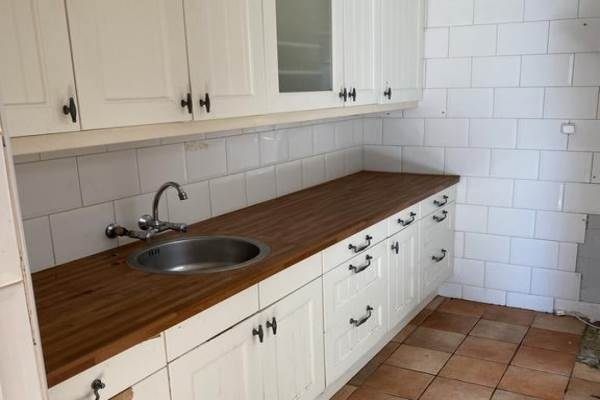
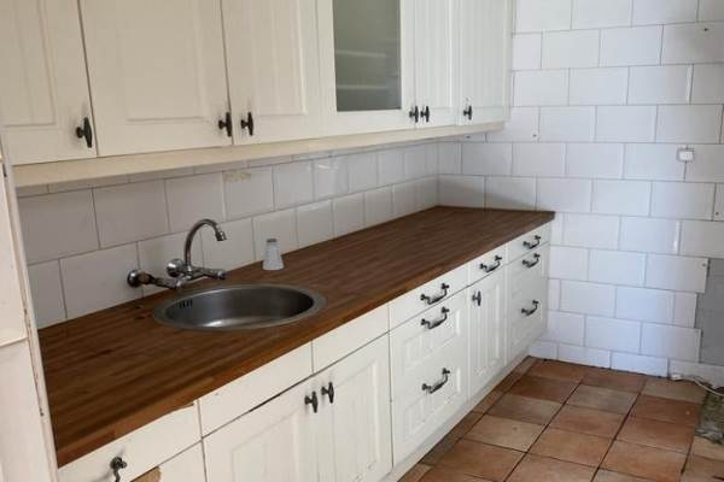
+ saltshaker [262,237,285,271]
